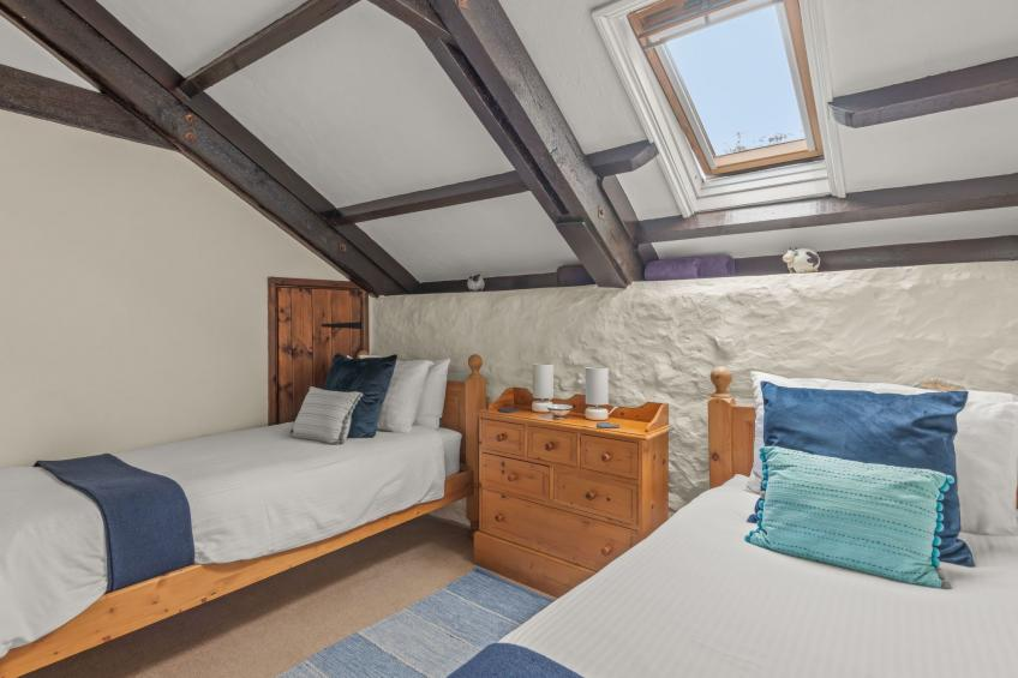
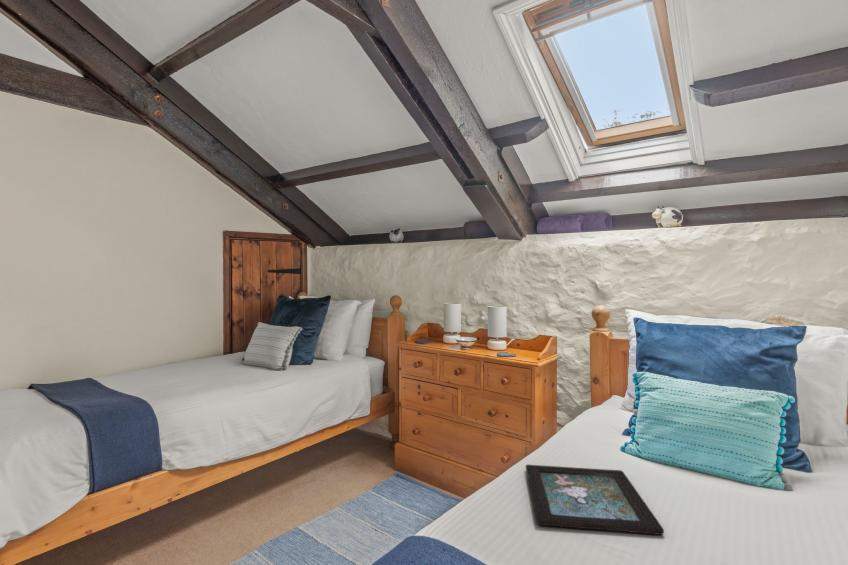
+ decorative tray [525,464,665,536]
